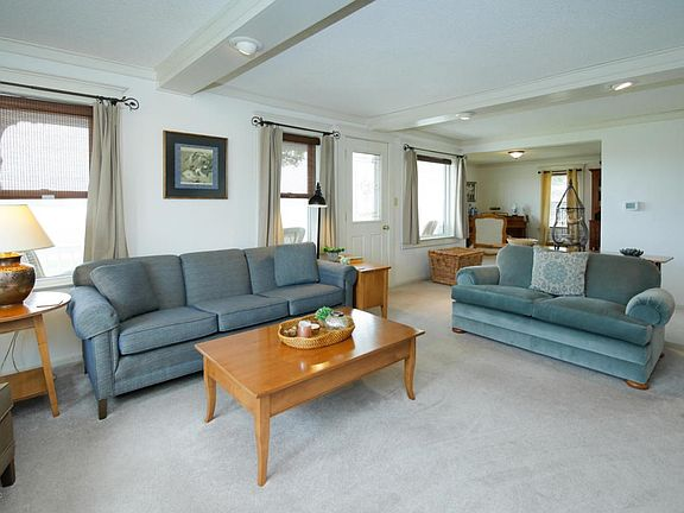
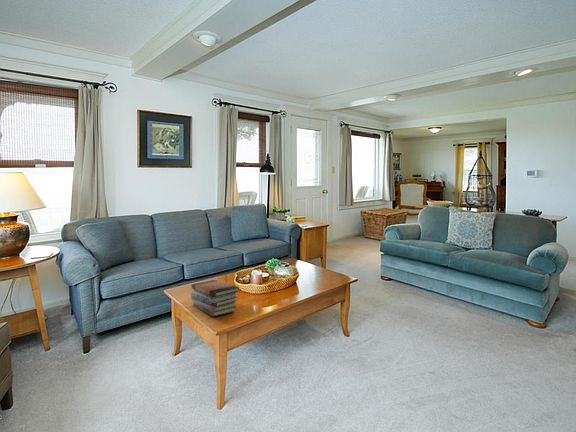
+ book stack [190,279,240,317]
